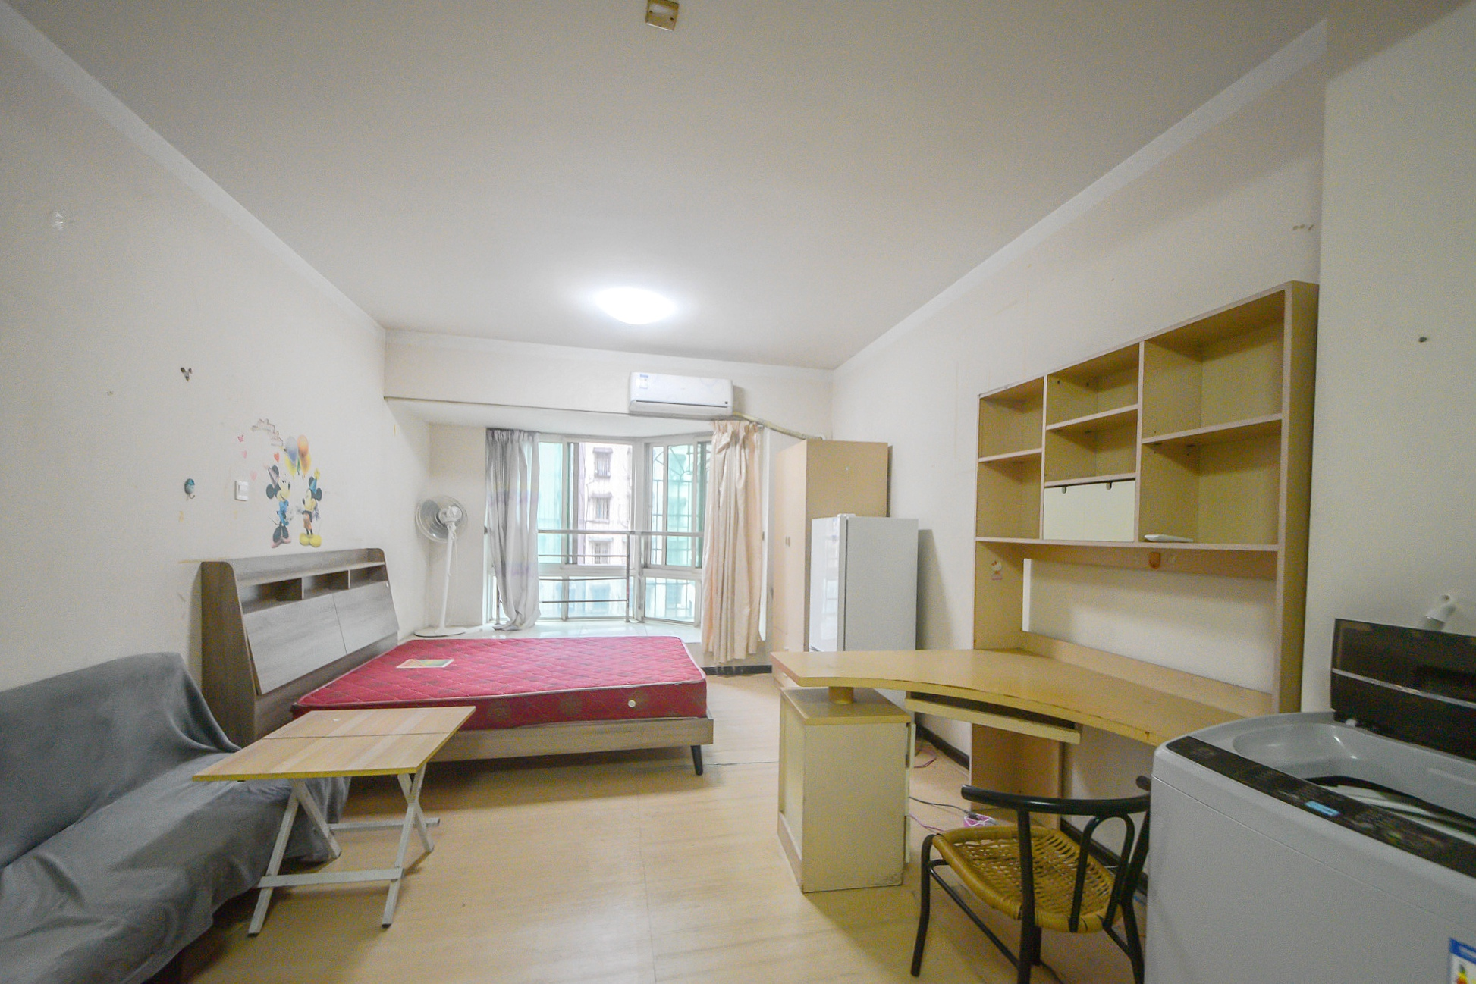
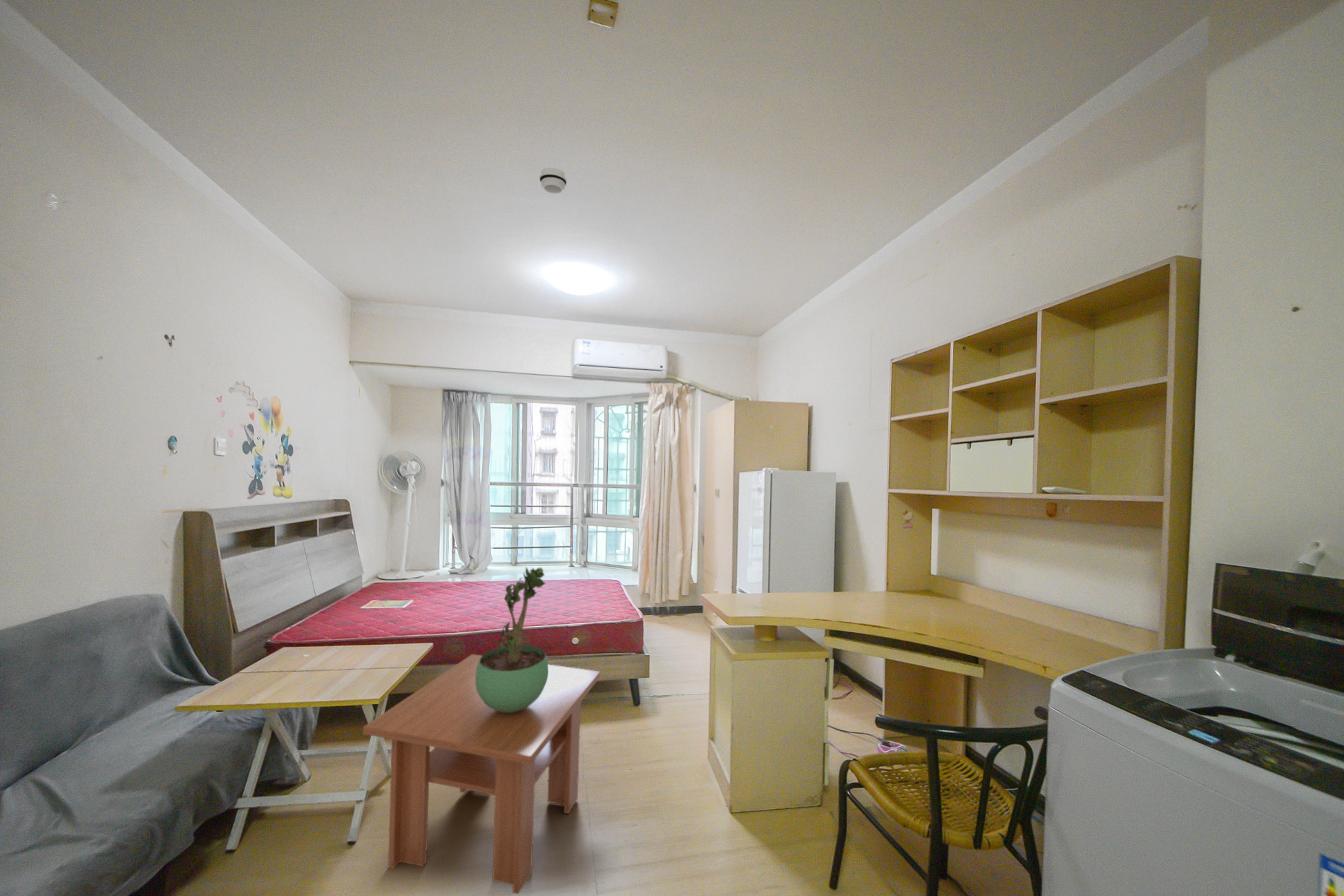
+ potted plant [475,567,549,712]
+ smoke detector [539,167,568,194]
+ coffee table [362,654,601,895]
